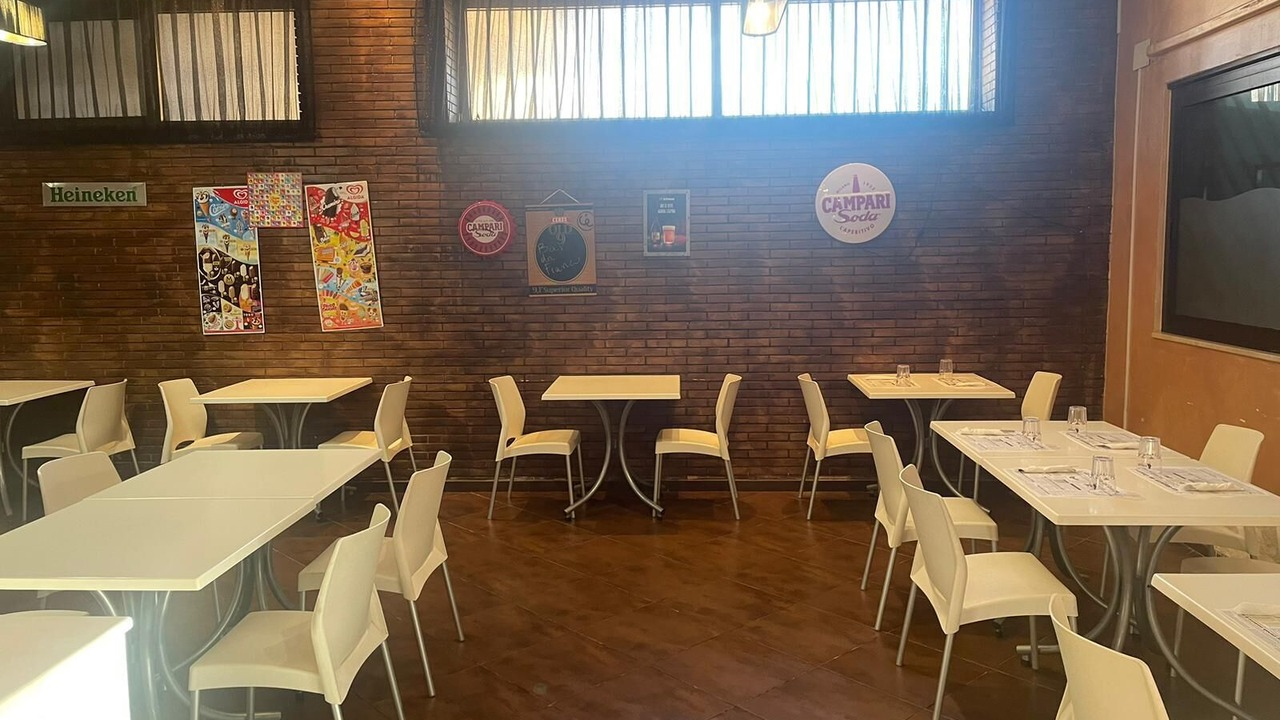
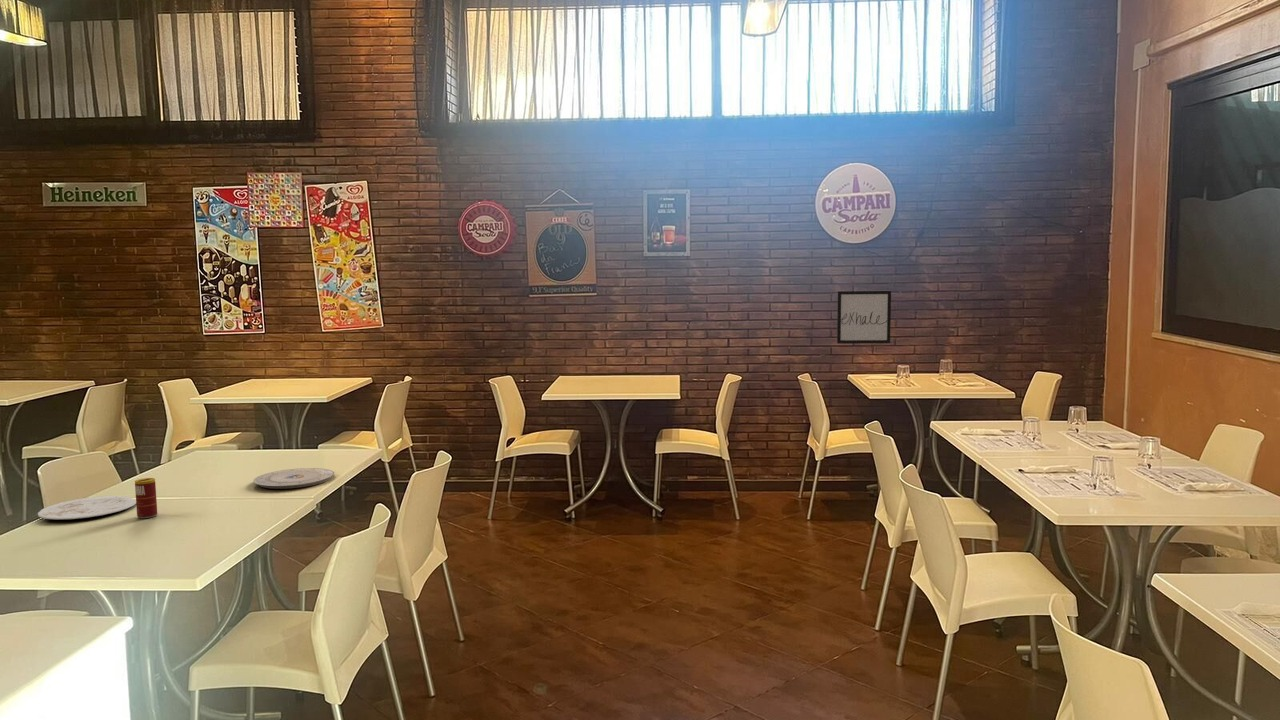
+ plate [252,467,335,490]
+ beverage can [134,477,158,519]
+ wall art [836,290,892,345]
+ plate [37,495,136,520]
